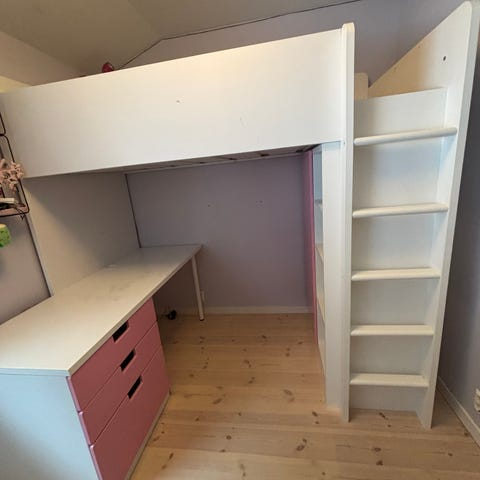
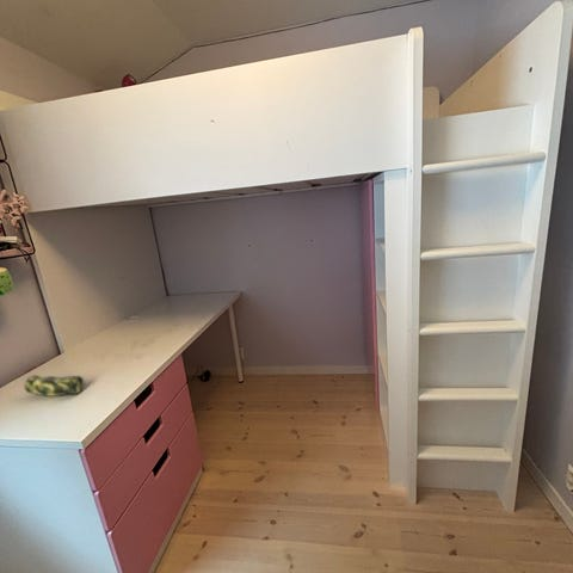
+ pencil case [23,374,86,398]
